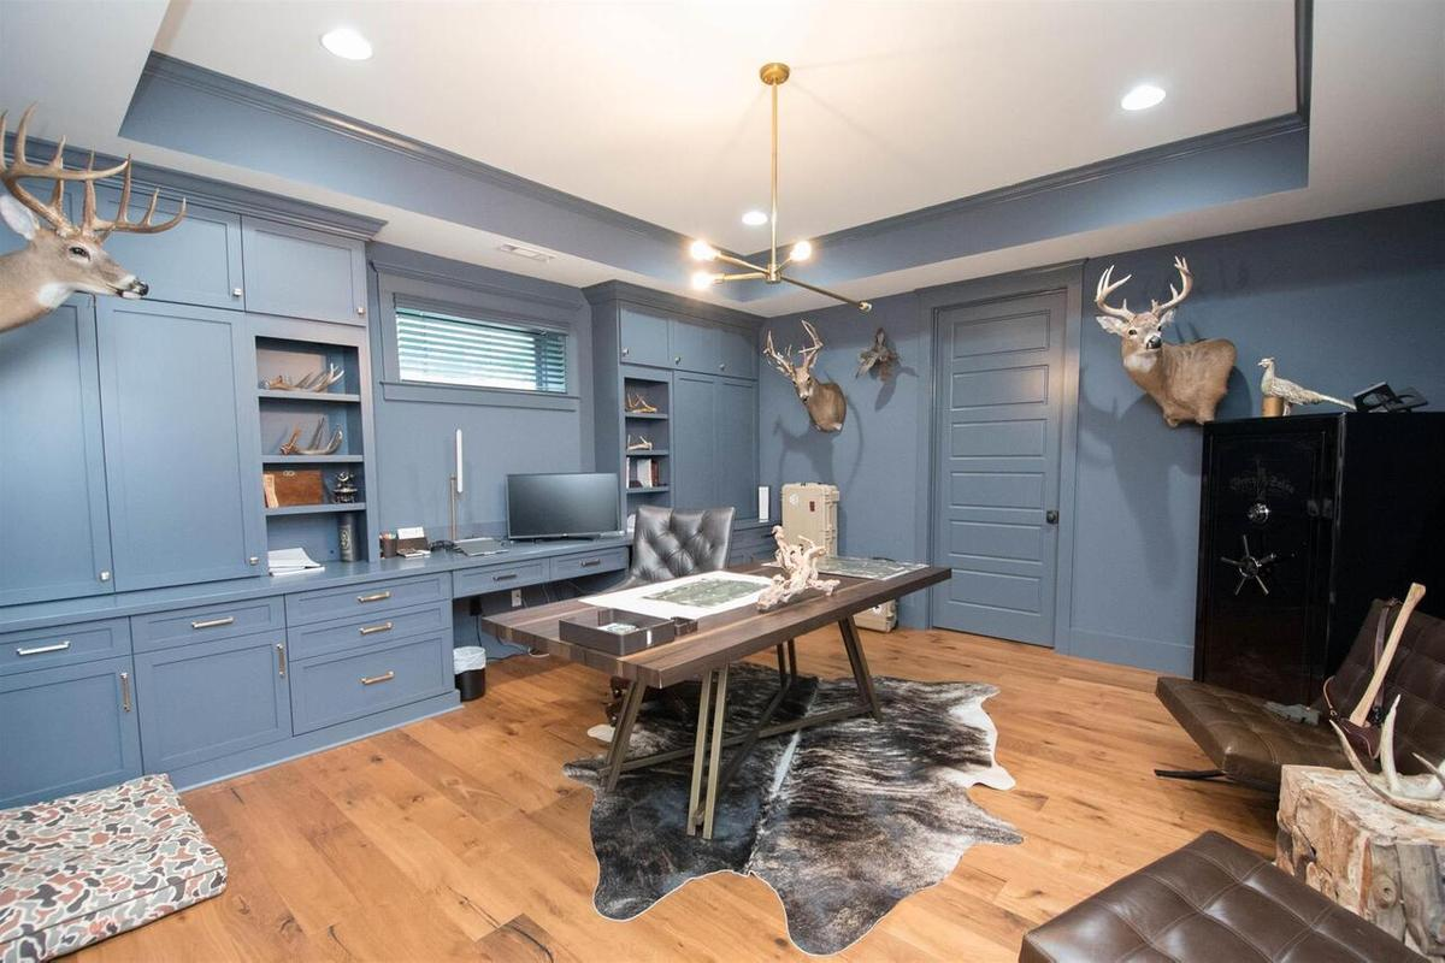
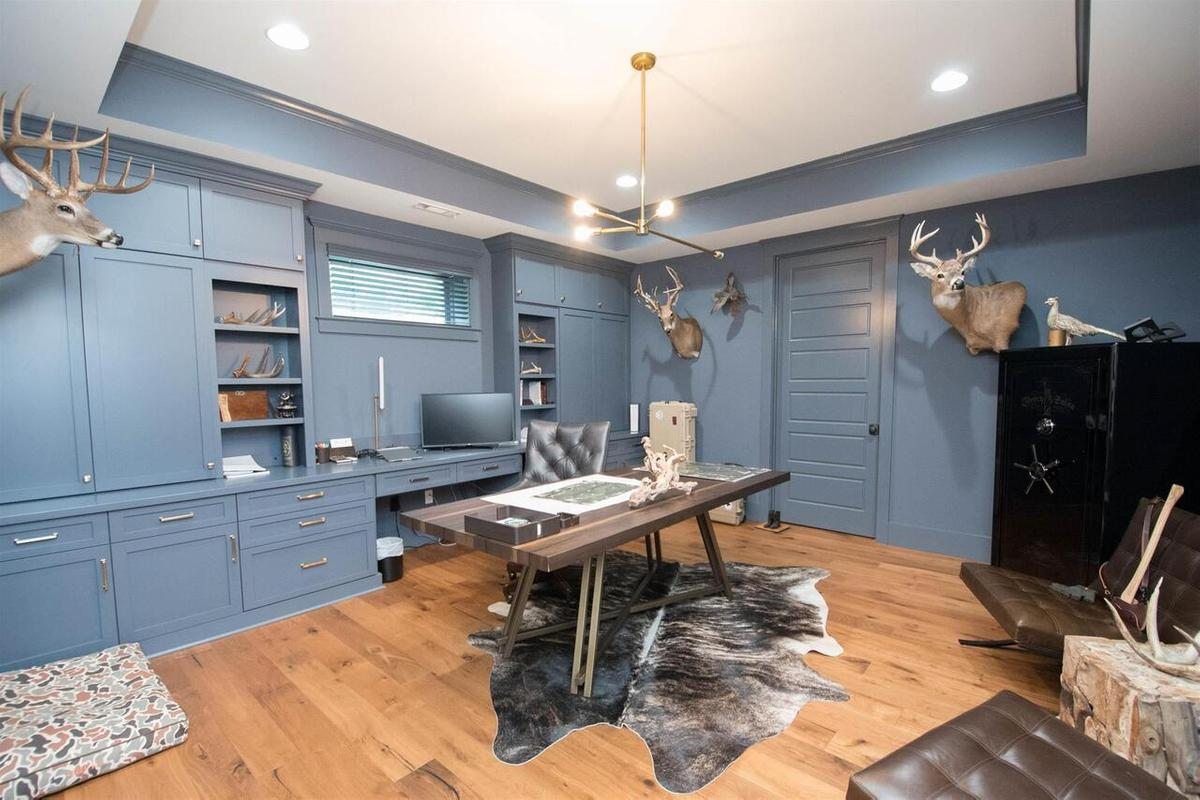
+ boots [754,509,791,533]
